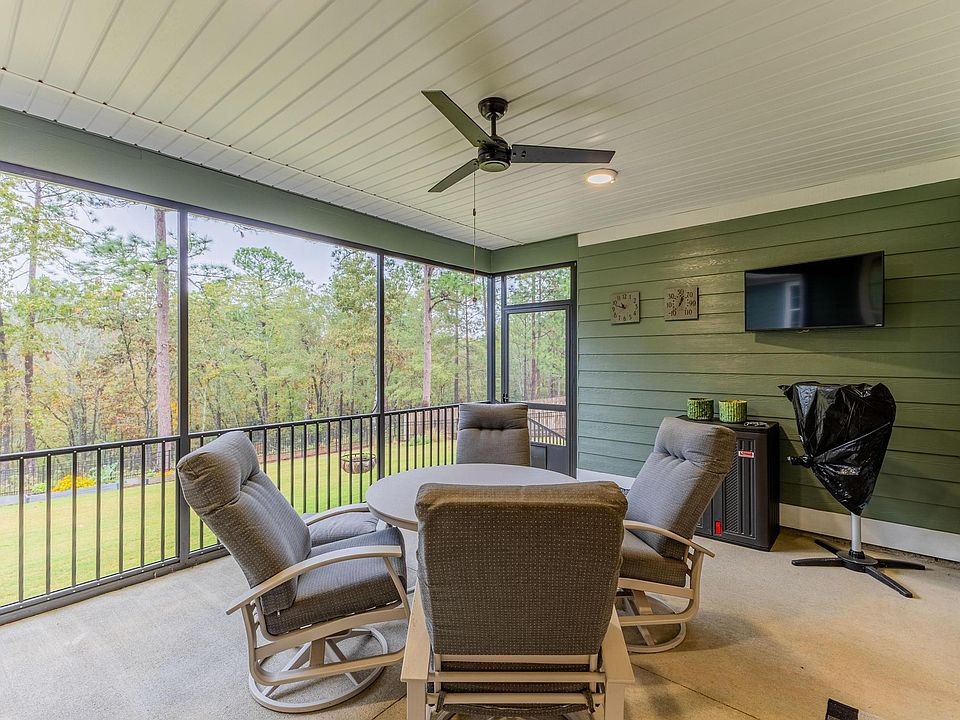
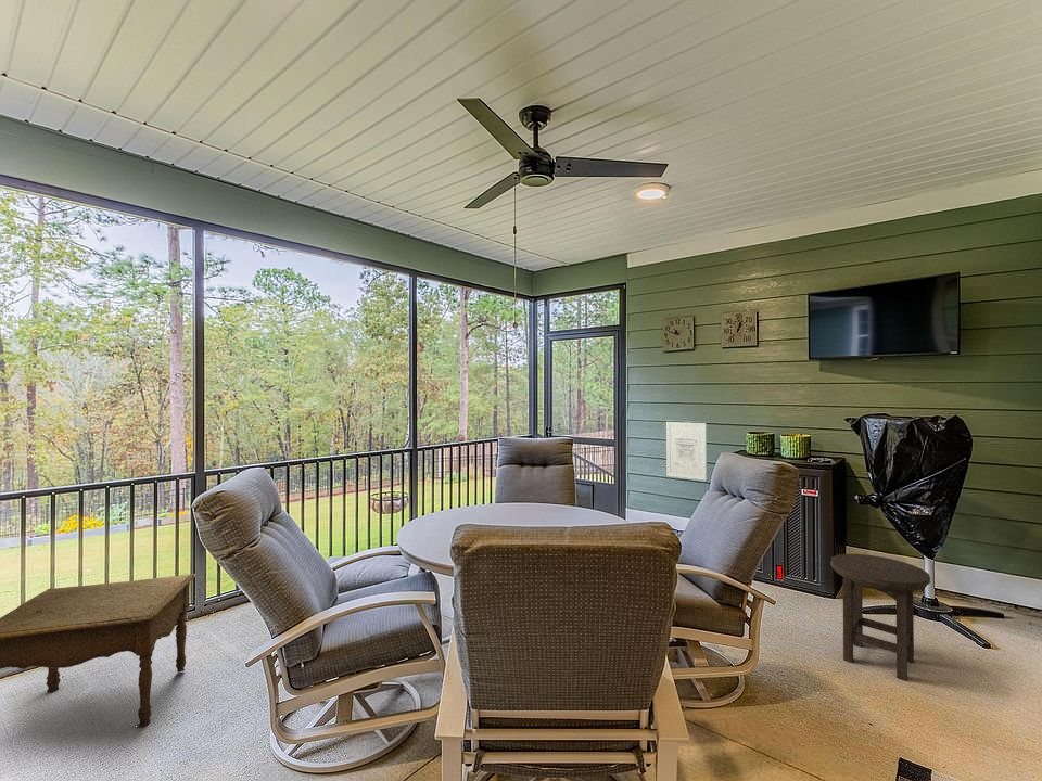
+ side table [0,573,198,728]
+ stool [829,553,931,682]
+ wall art [665,421,708,482]
